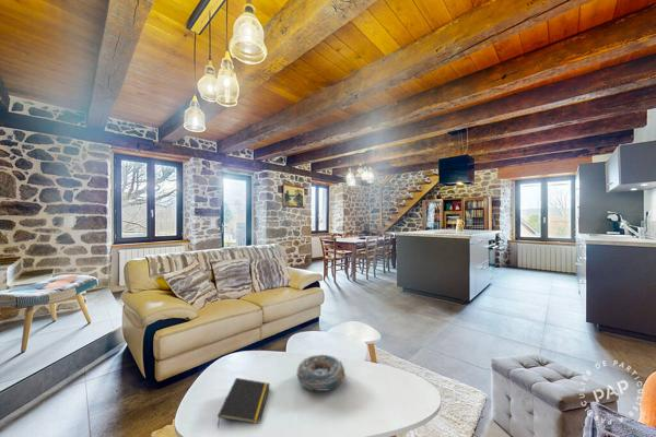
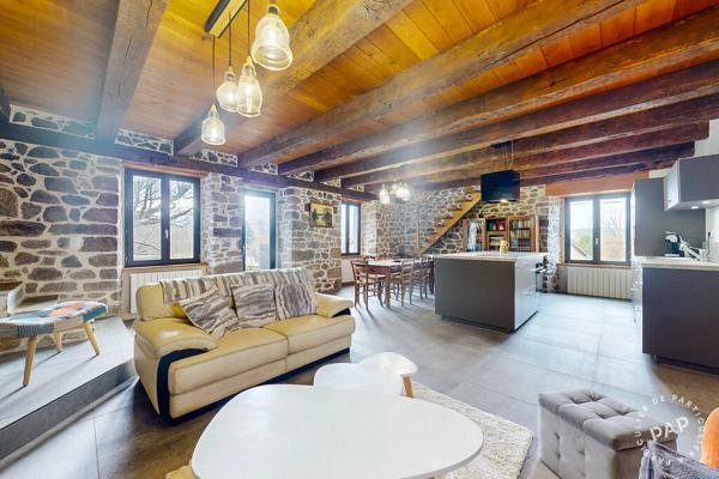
- decorative bowl [295,353,347,393]
- notepad [216,377,271,428]
